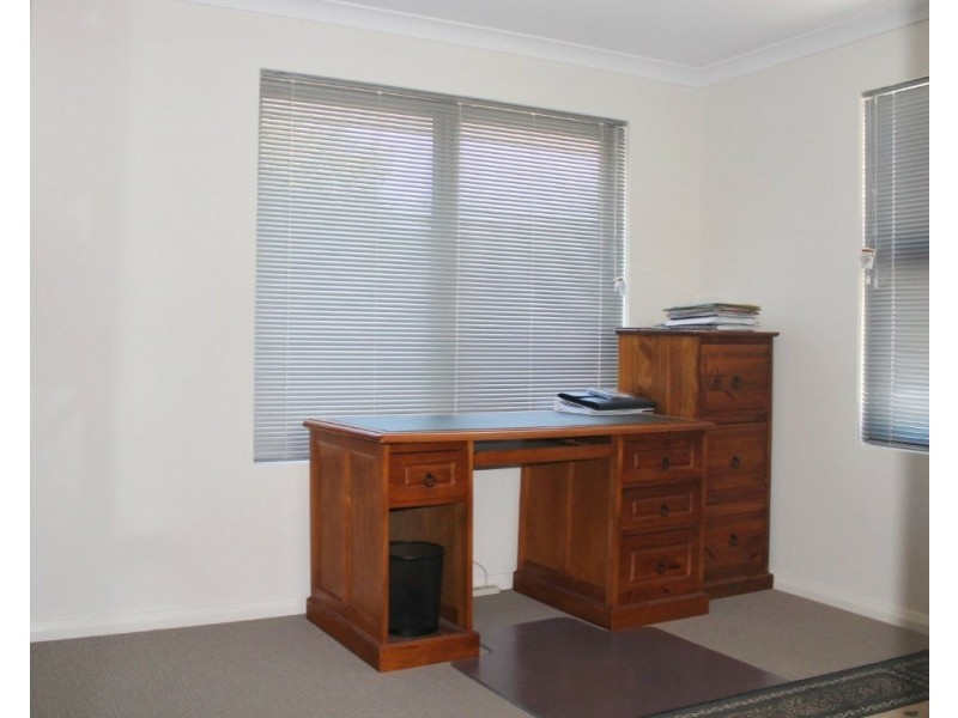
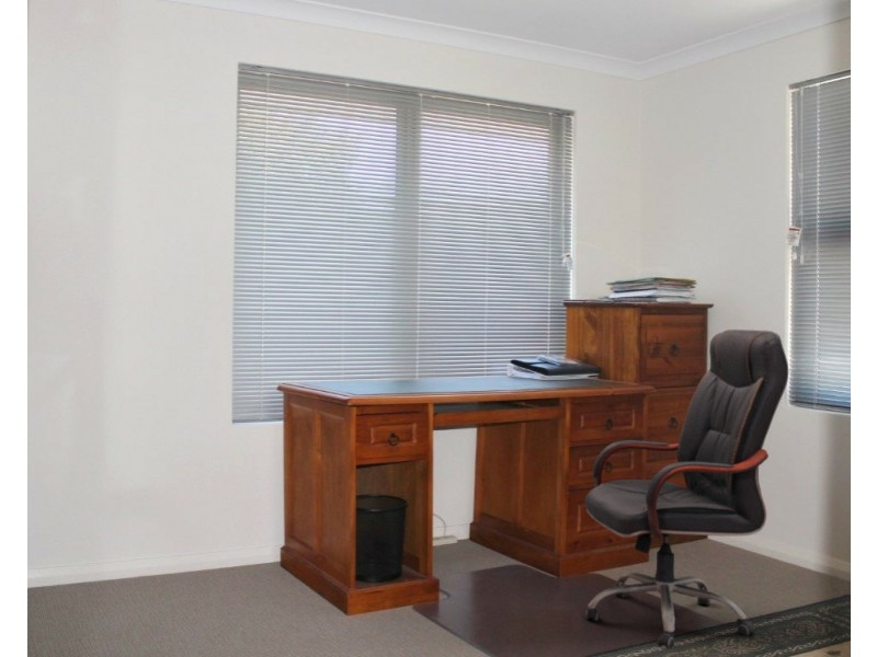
+ office chair [584,328,789,650]
